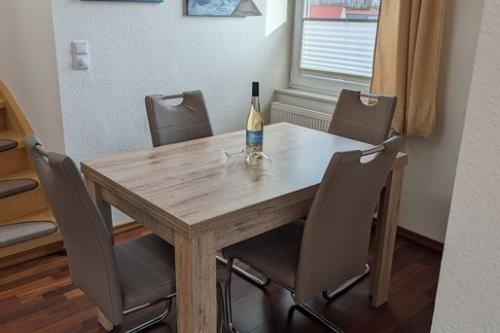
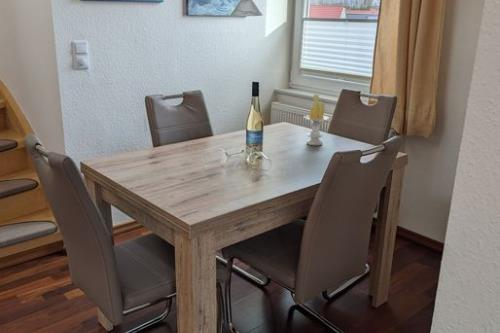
+ candle [302,93,330,146]
